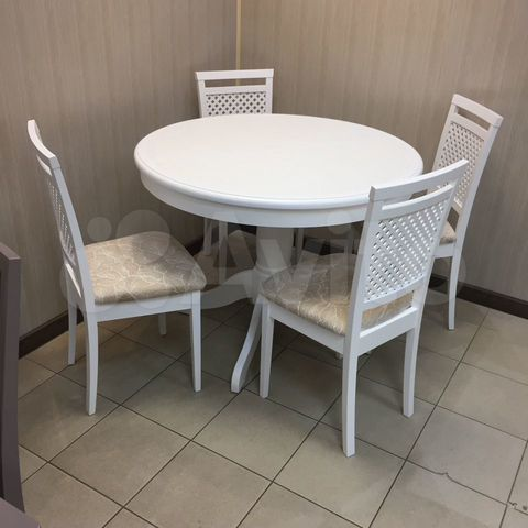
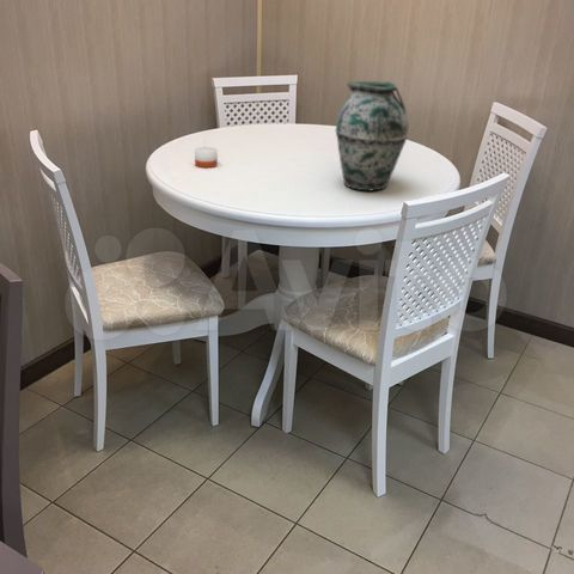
+ candle [194,141,219,169]
+ vase [335,80,409,191]
